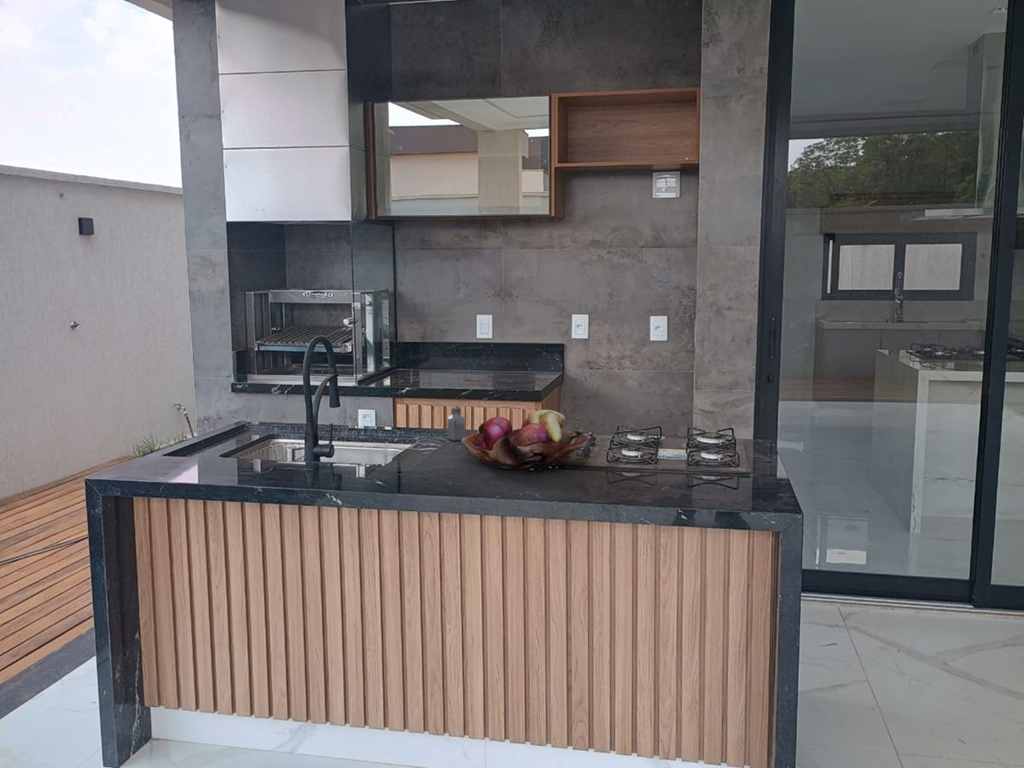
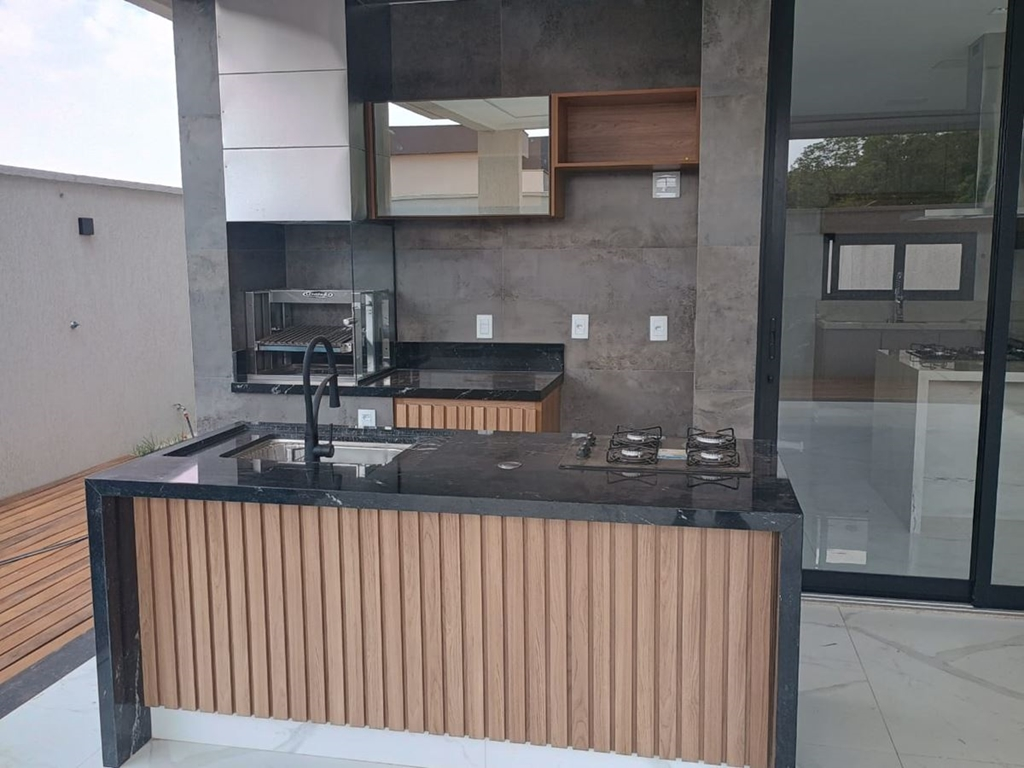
- fruit basket [460,409,591,470]
- saltshaker [446,406,466,442]
